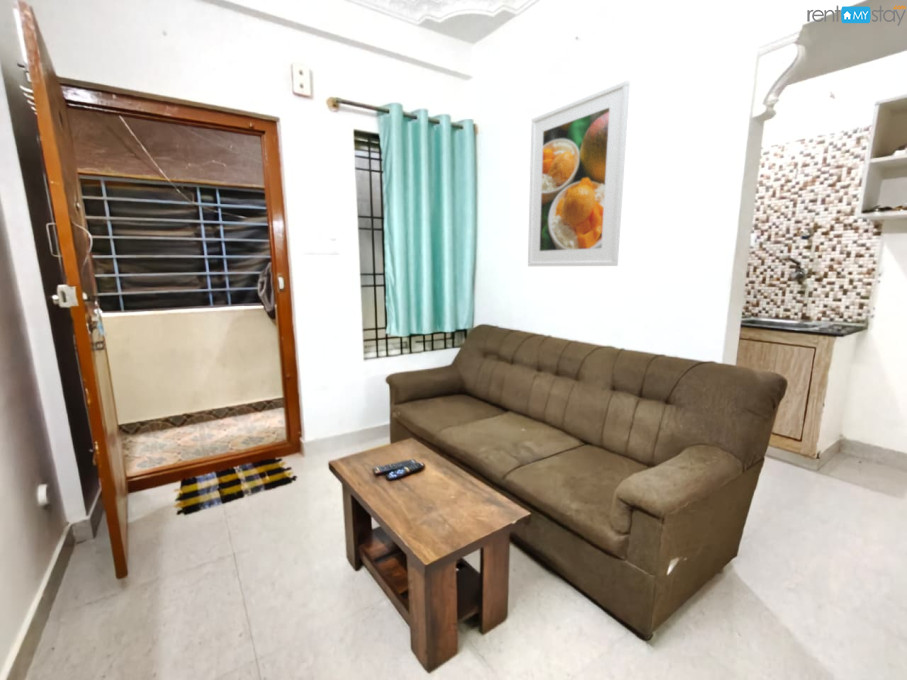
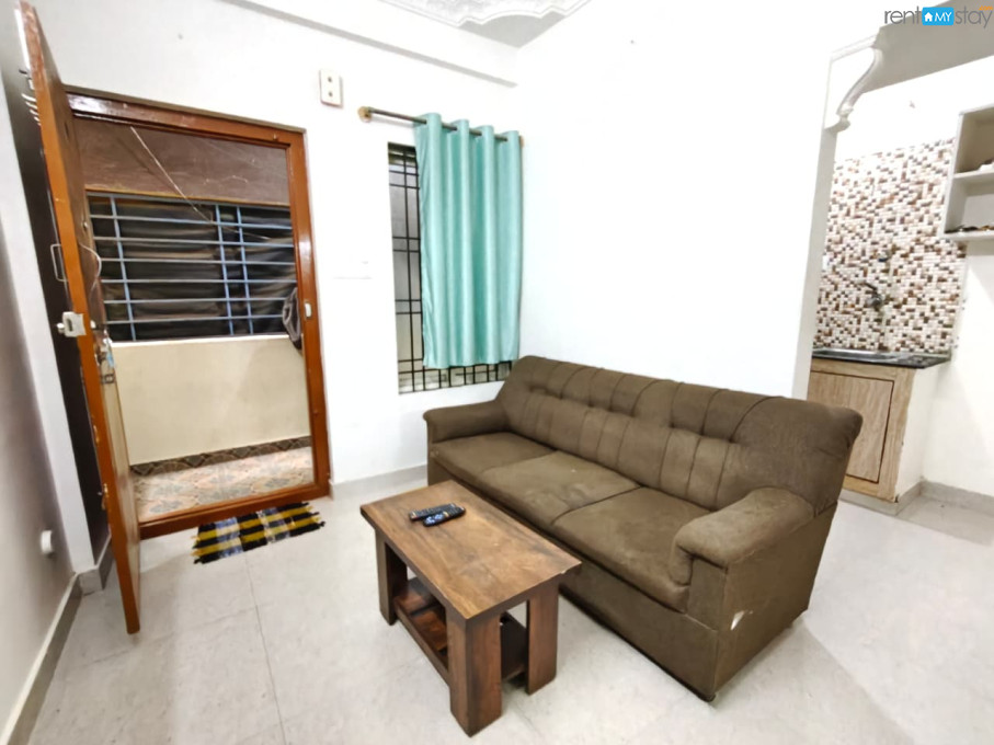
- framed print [527,79,631,267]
